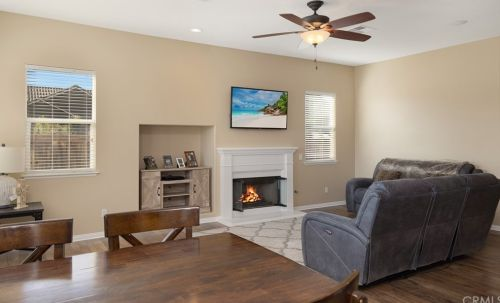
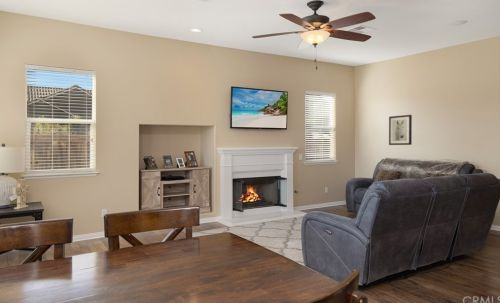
+ wall art [388,114,413,146]
